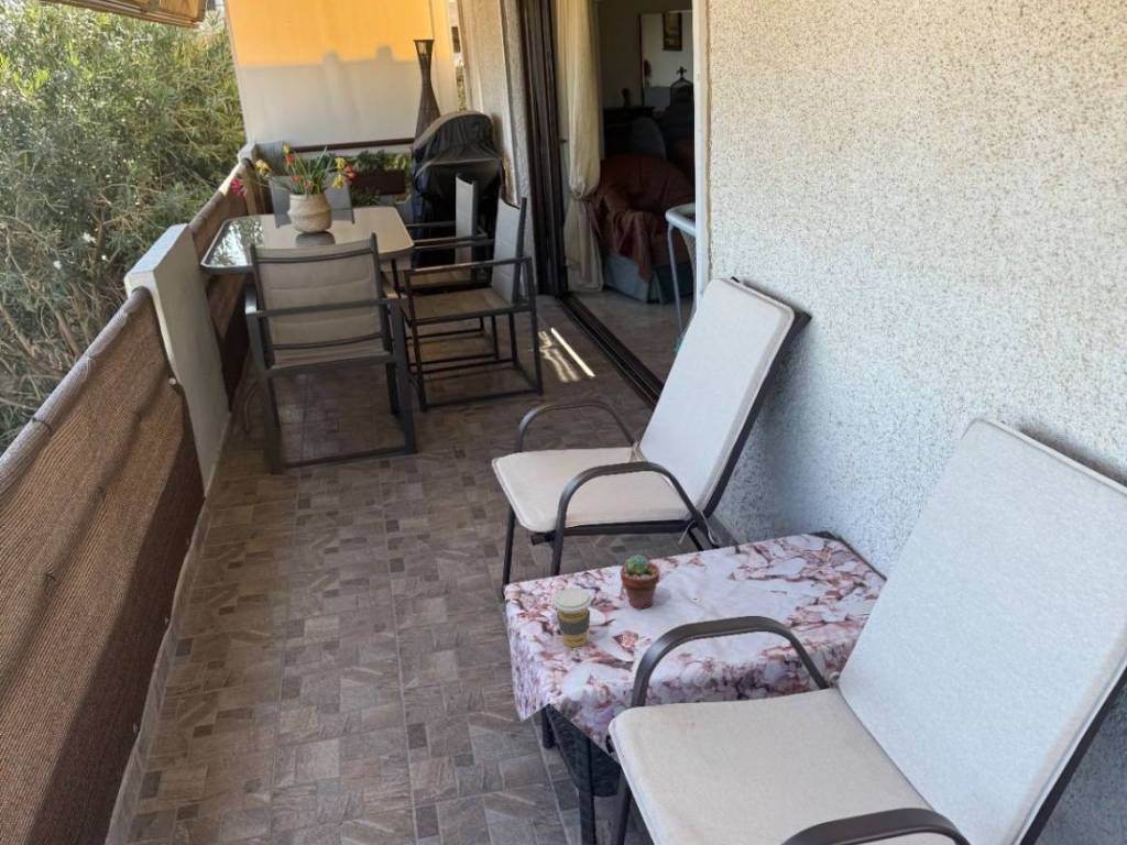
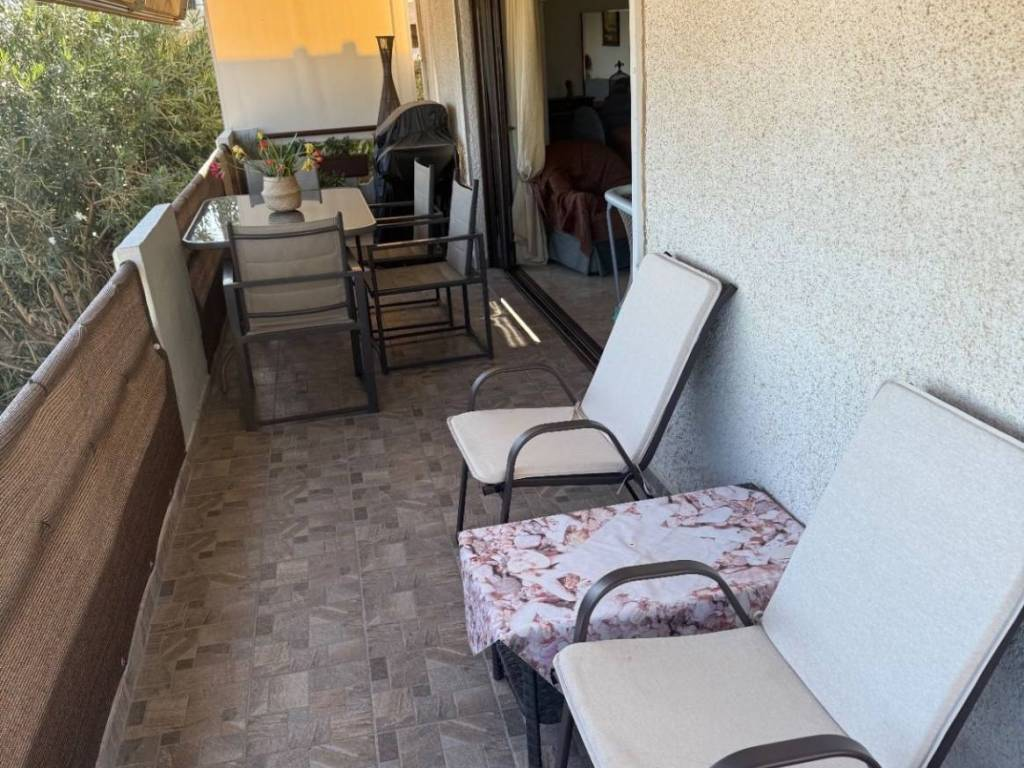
- potted succulent [620,553,661,611]
- coffee cup [551,586,593,648]
